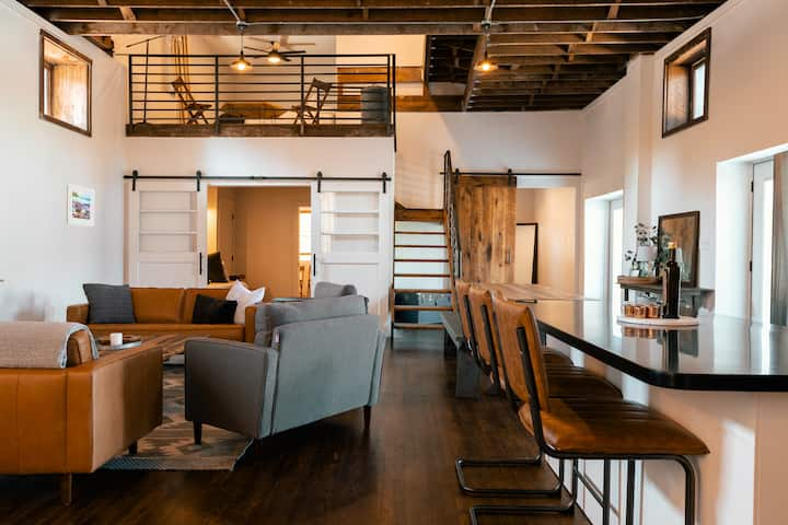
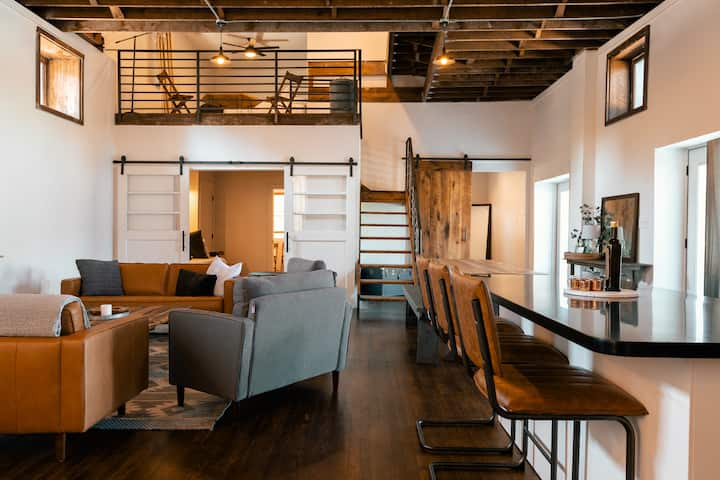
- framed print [66,183,95,228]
